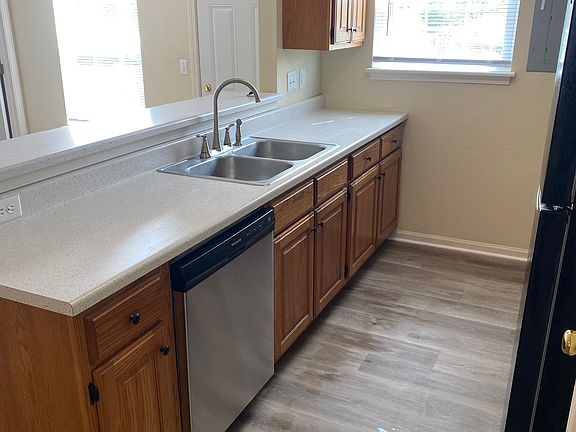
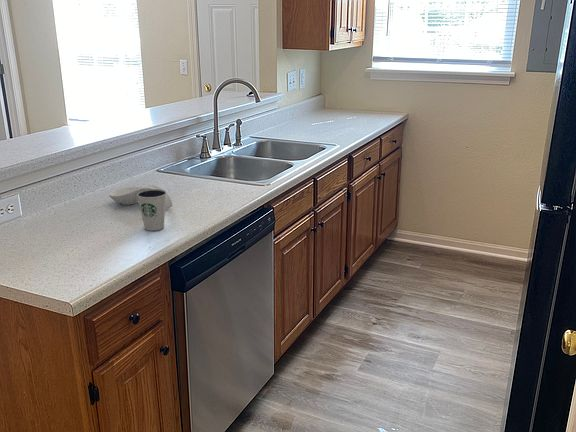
+ spoon rest [108,184,173,211]
+ dixie cup [137,189,167,231]
